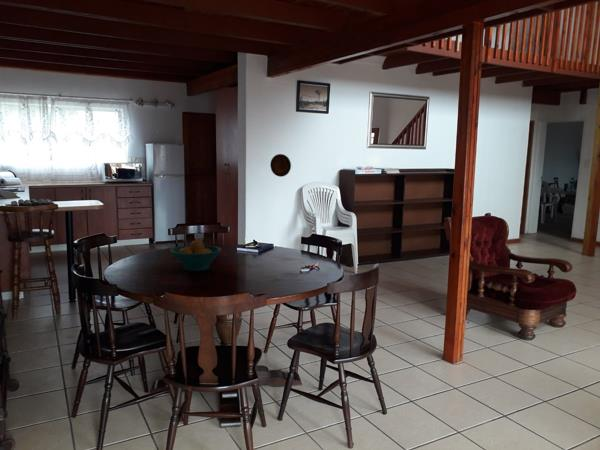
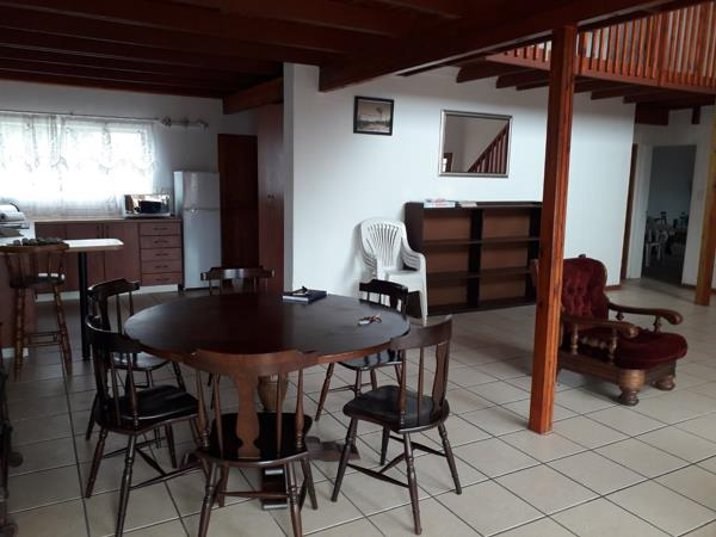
- decorative plate [269,153,292,178]
- fruit bowl [169,239,223,272]
